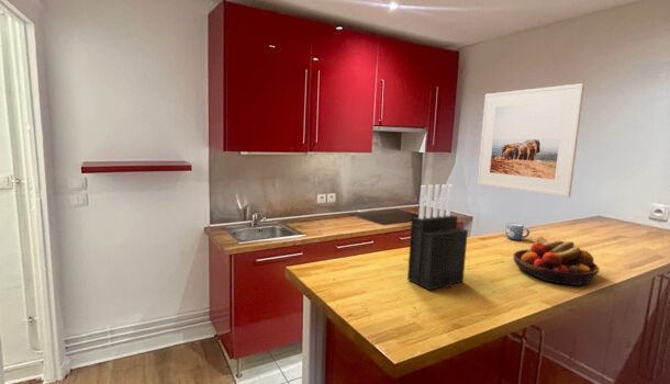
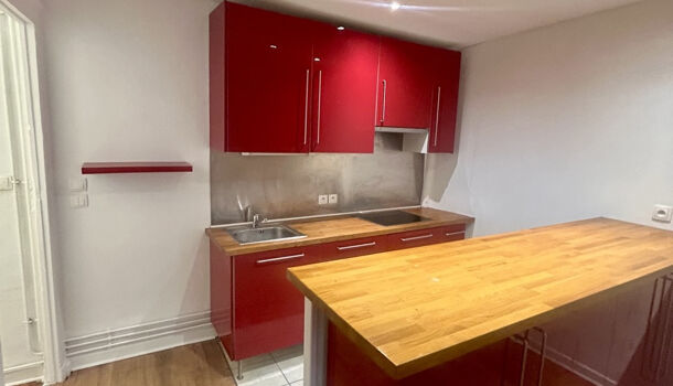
- knife block [406,183,469,291]
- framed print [477,82,585,199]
- mug [504,222,531,241]
- fruit bowl [512,235,600,286]
